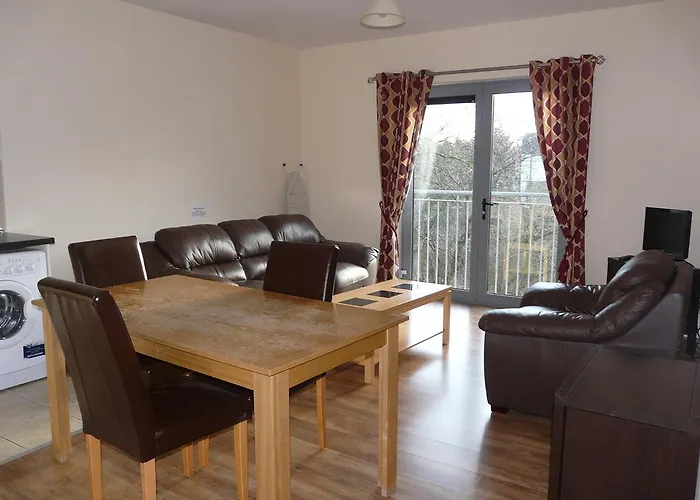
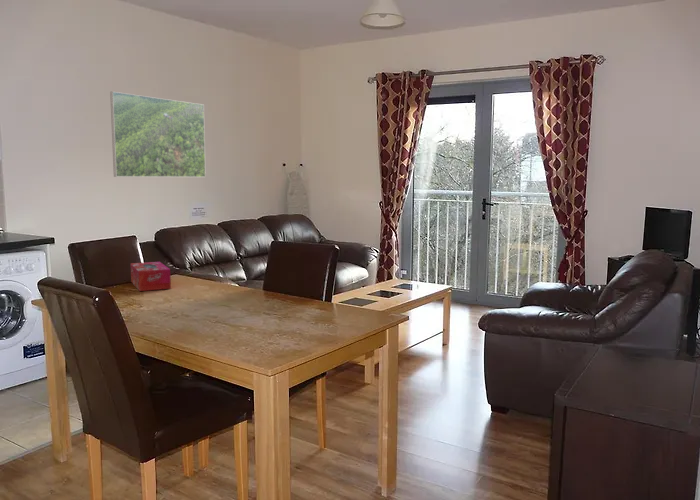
+ tissue box [130,261,172,292]
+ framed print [109,91,207,178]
